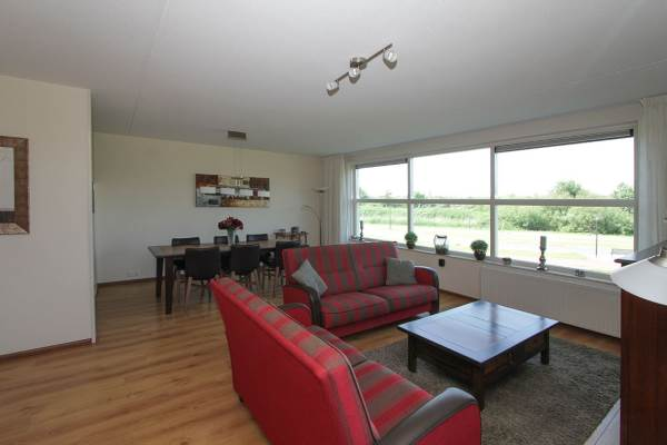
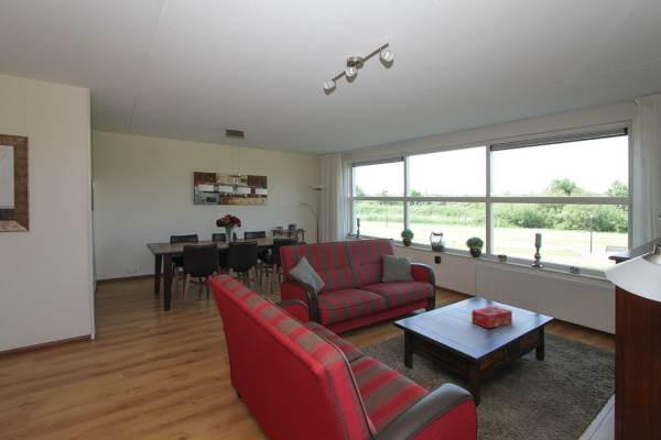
+ tissue box [470,306,513,329]
